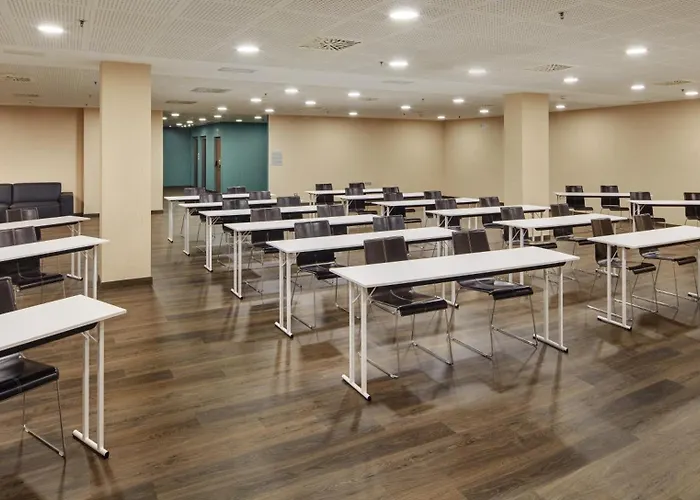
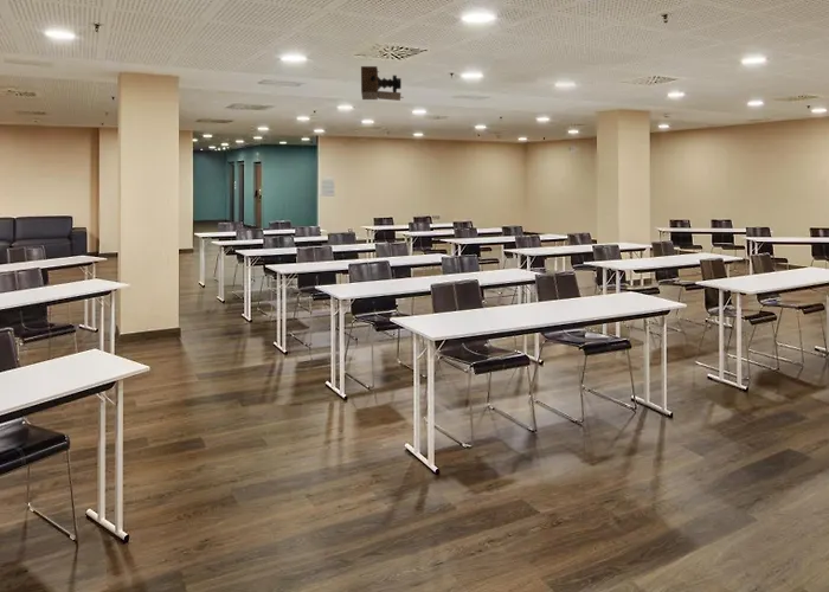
+ projector [360,65,405,102]
